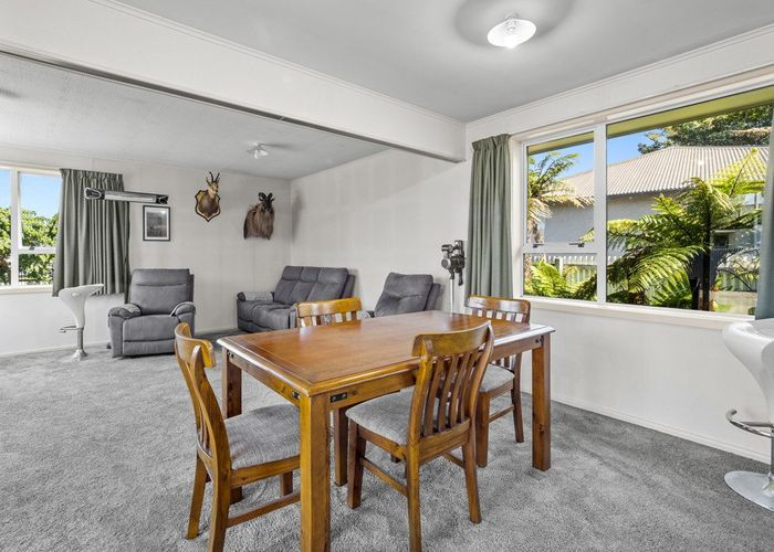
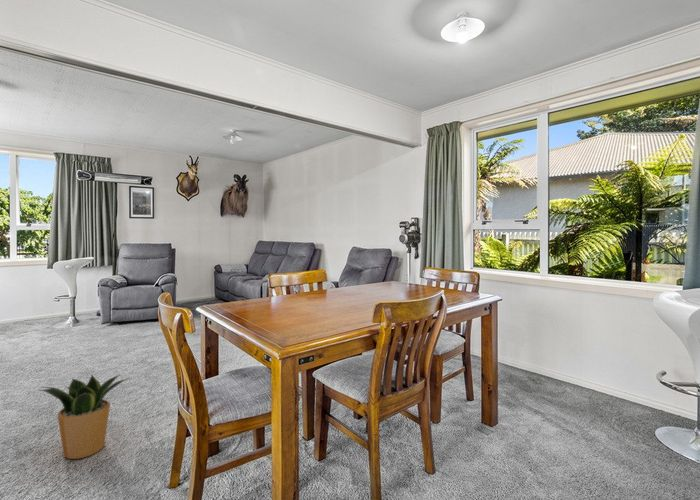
+ potted plant [39,373,130,460]
